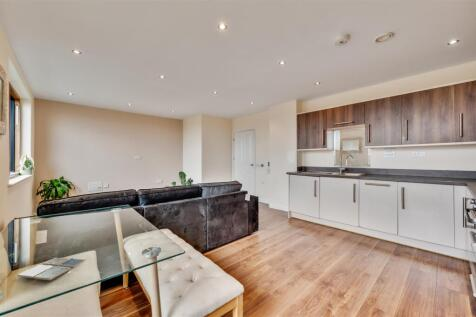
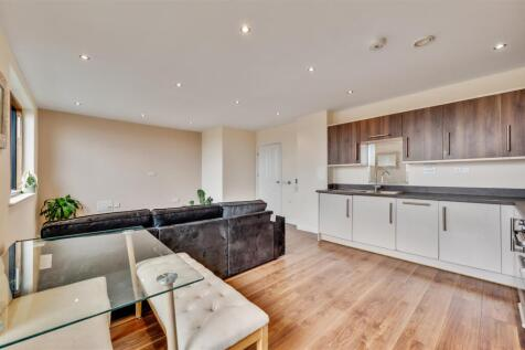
- drink coaster [16,256,87,281]
